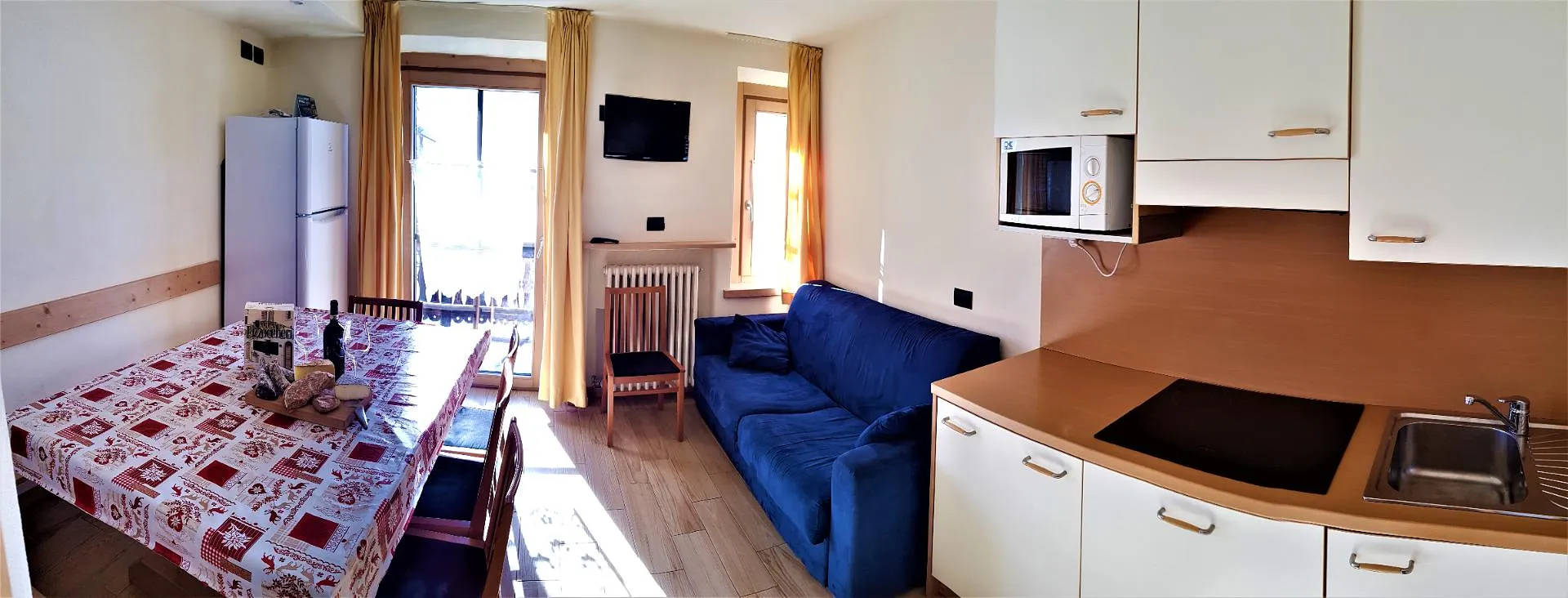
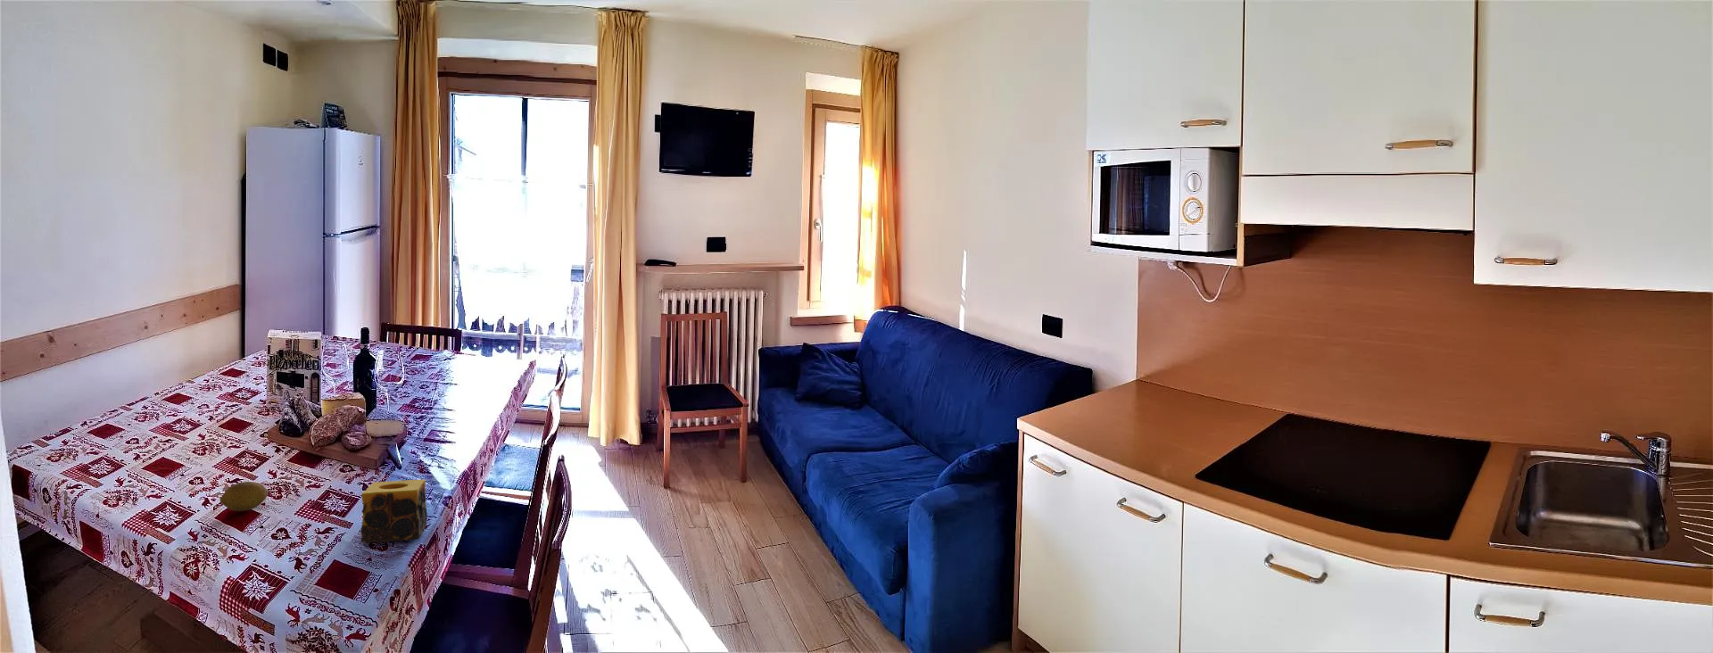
+ candle [361,478,428,544]
+ fruit [220,480,270,512]
